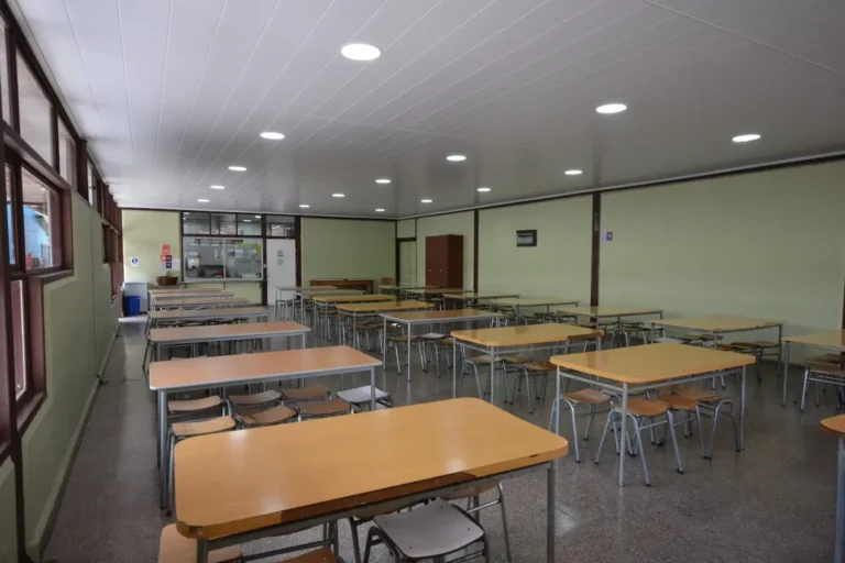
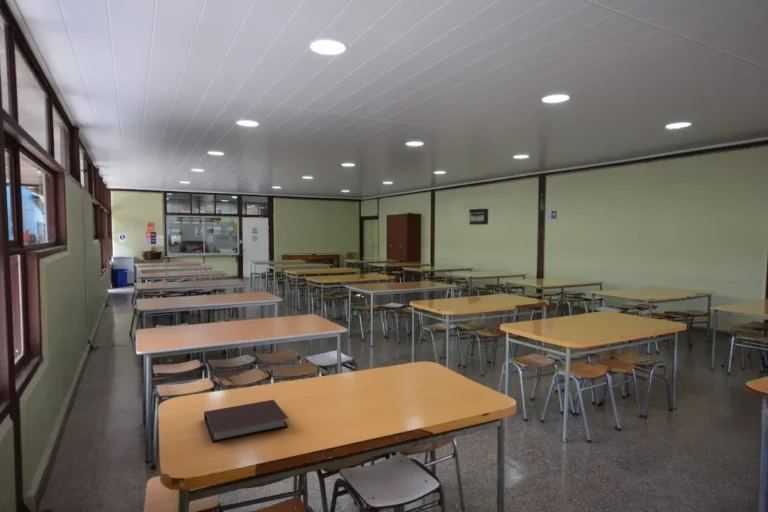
+ notebook [203,399,289,443]
